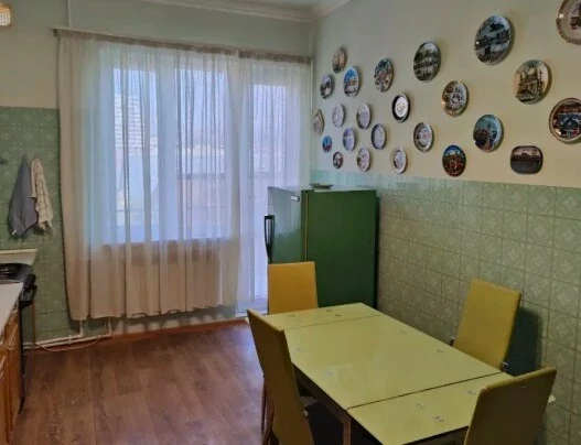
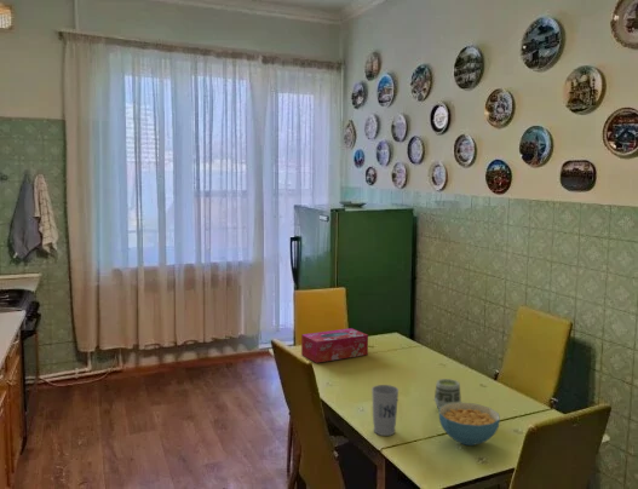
+ cup [370,384,400,437]
+ cereal bowl [438,401,501,447]
+ tissue box [300,327,369,364]
+ cup [433,378,462,410]
